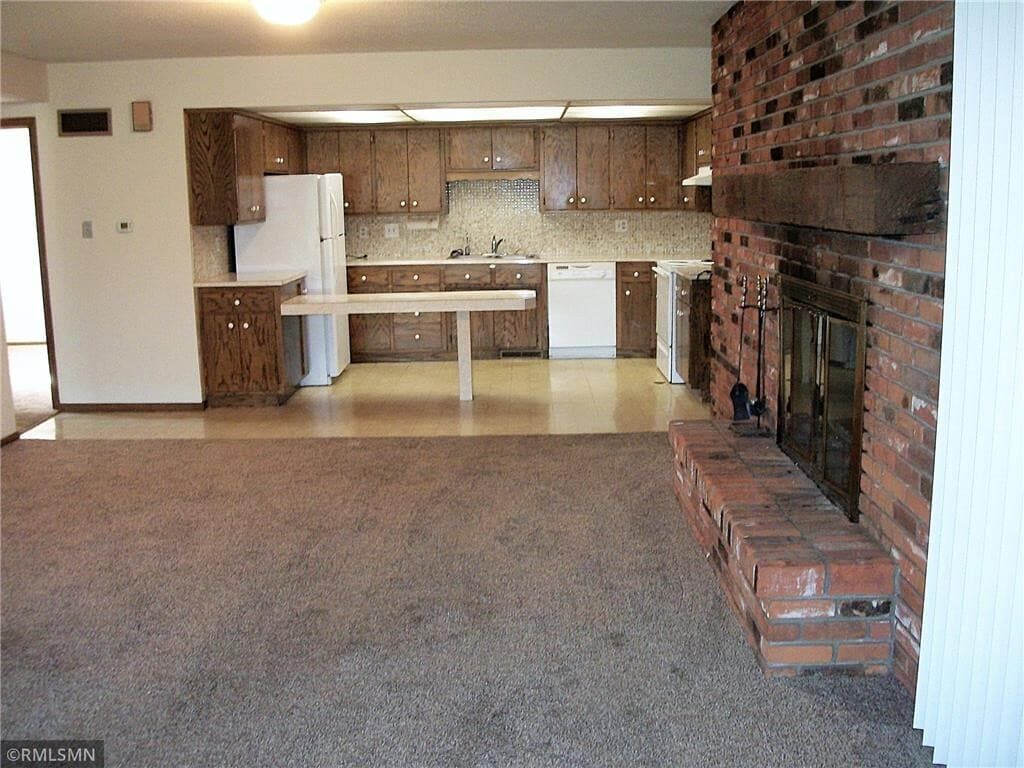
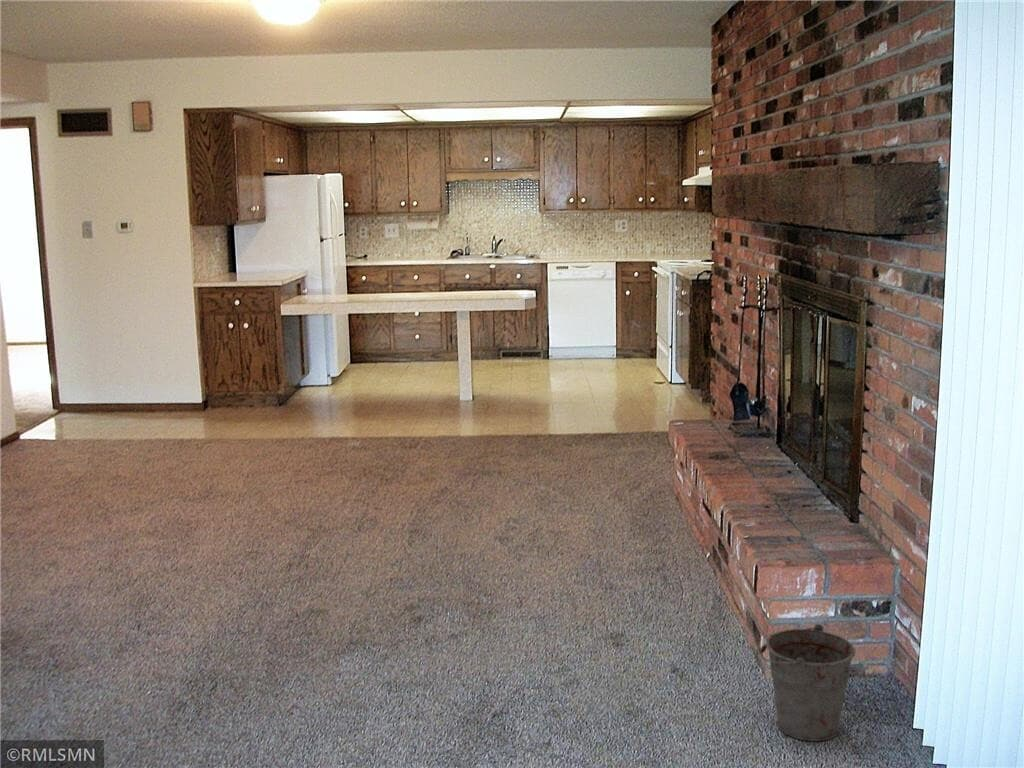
+ bucket [759,623,856,742]
